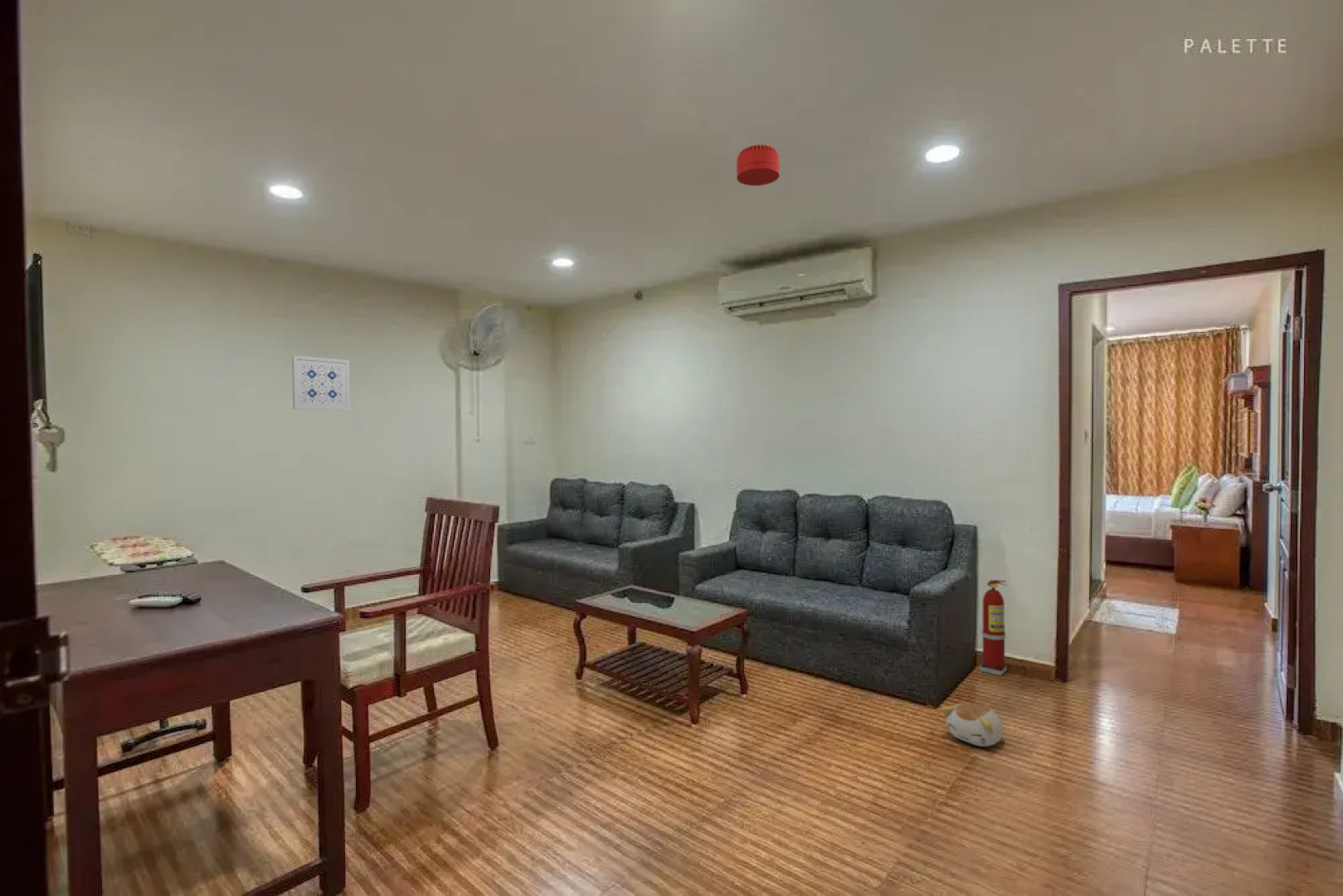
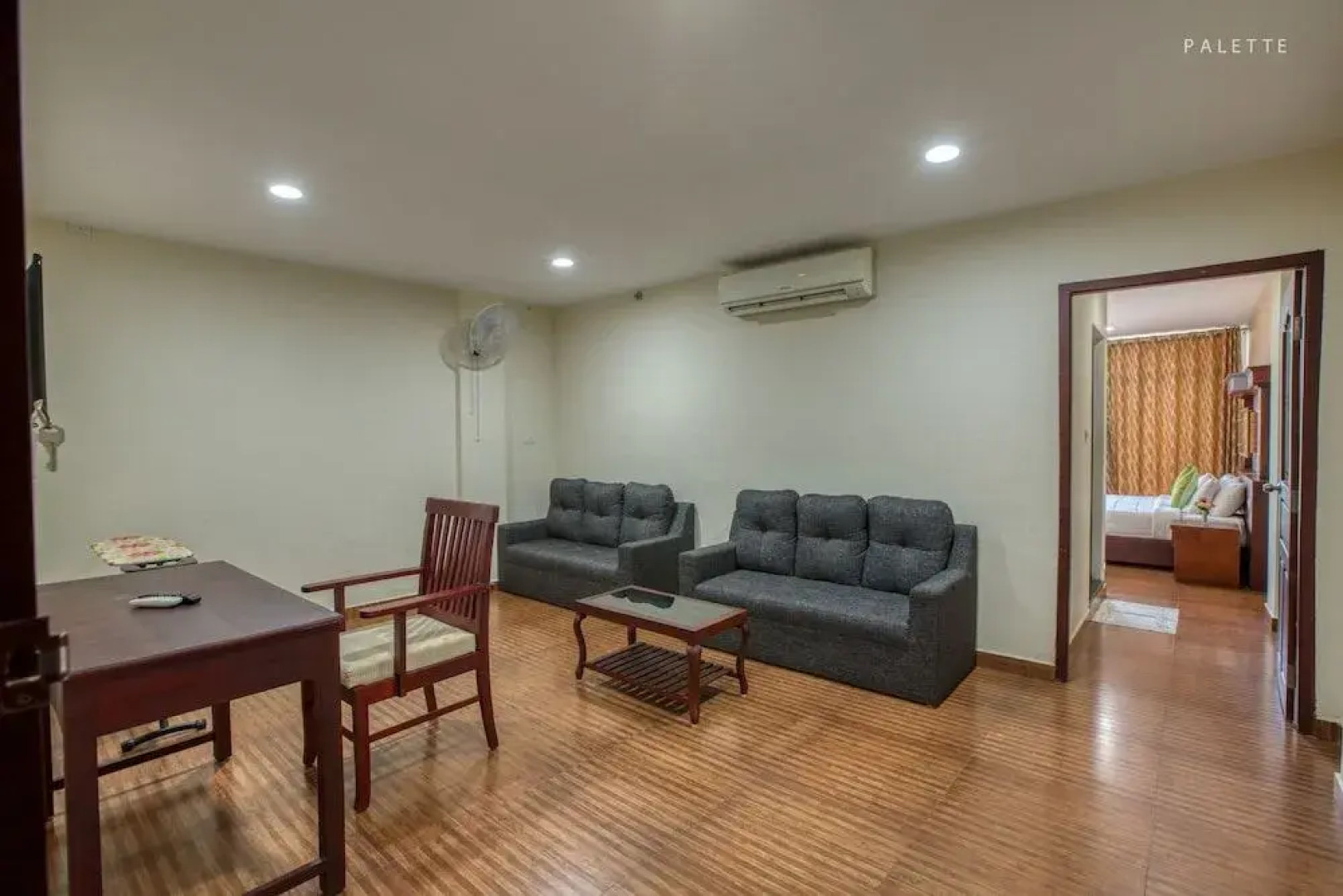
- wall art [291,355,351,411]
- plush toy [940,701,1005,747]
- fire extinguisher [979,579,1009,677]
- smoke detector [736,144,781,187]
